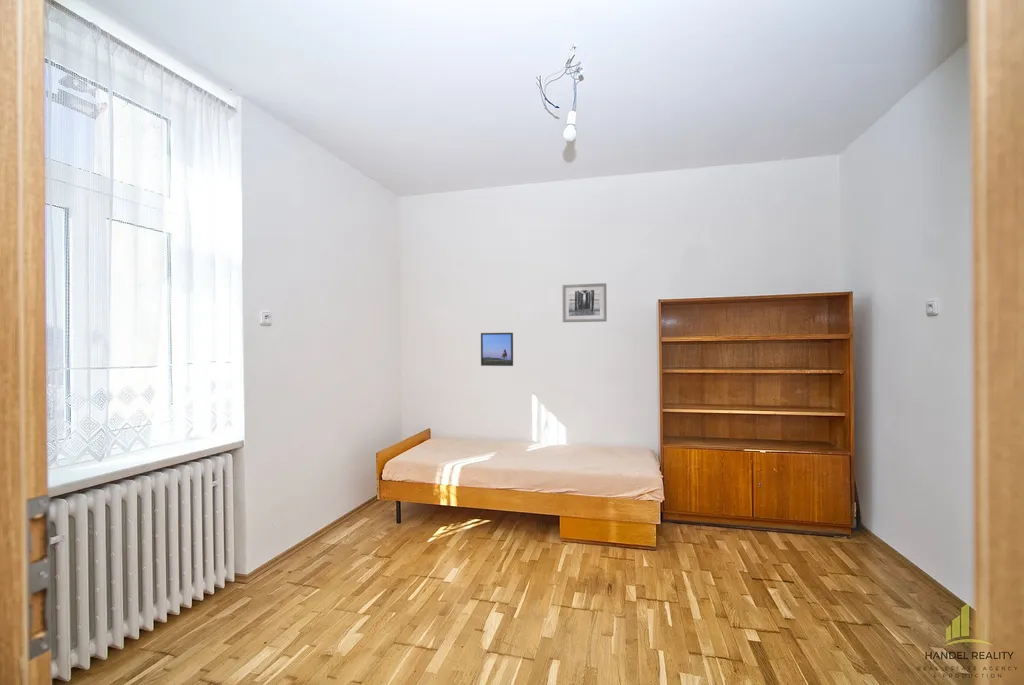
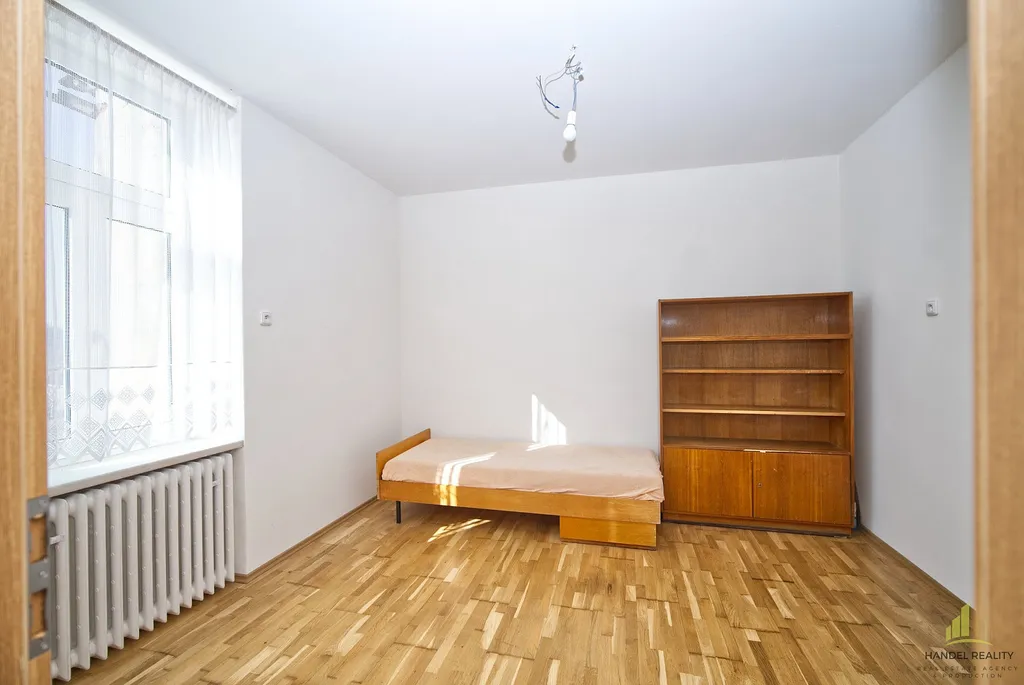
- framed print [480,332,514,367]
- wall art [561,282,608,323]
